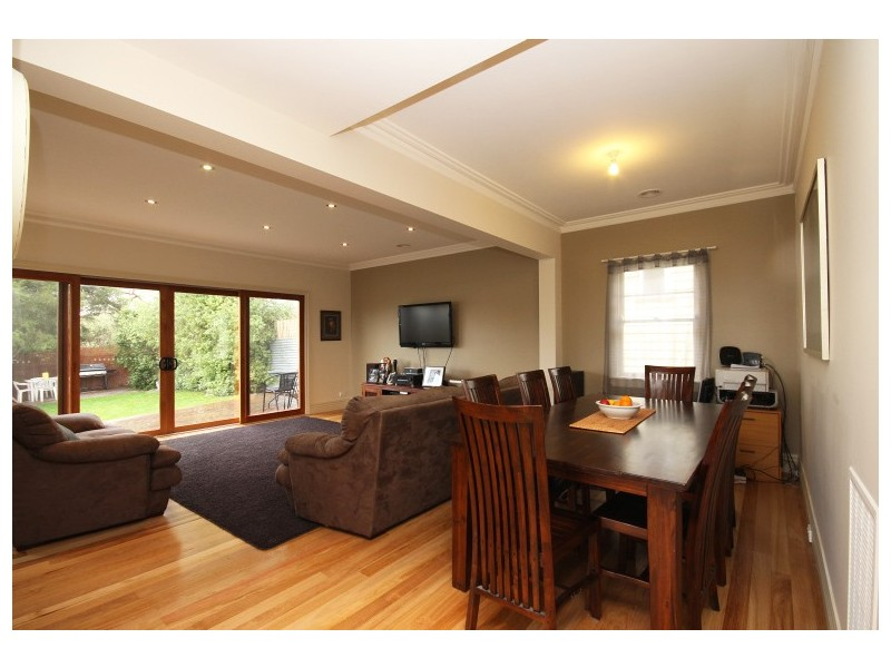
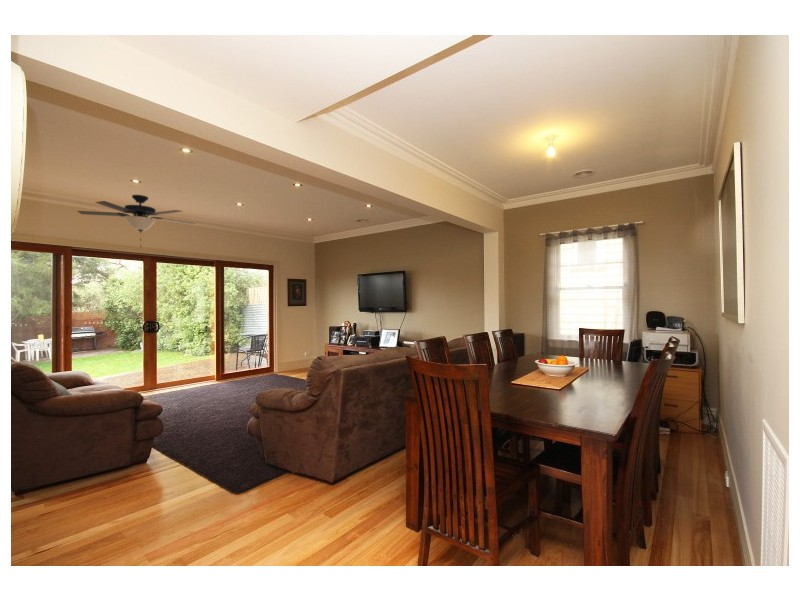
+ ceiling fan [76,194,196,248]
